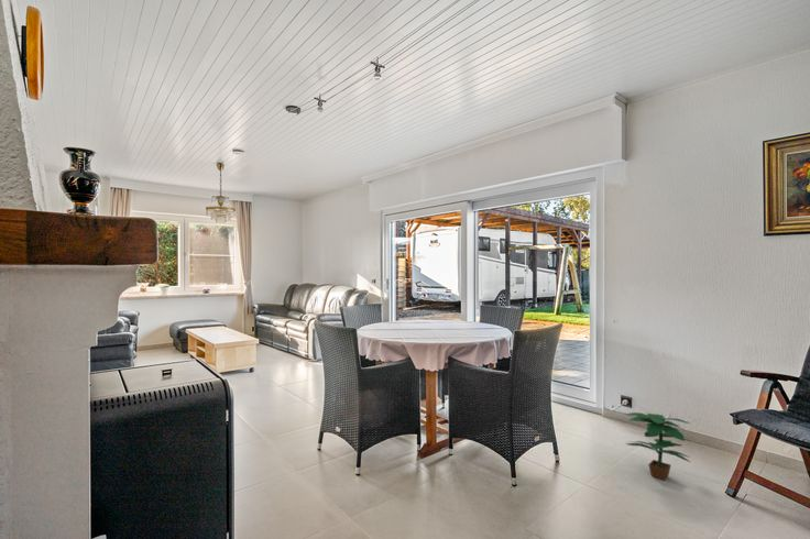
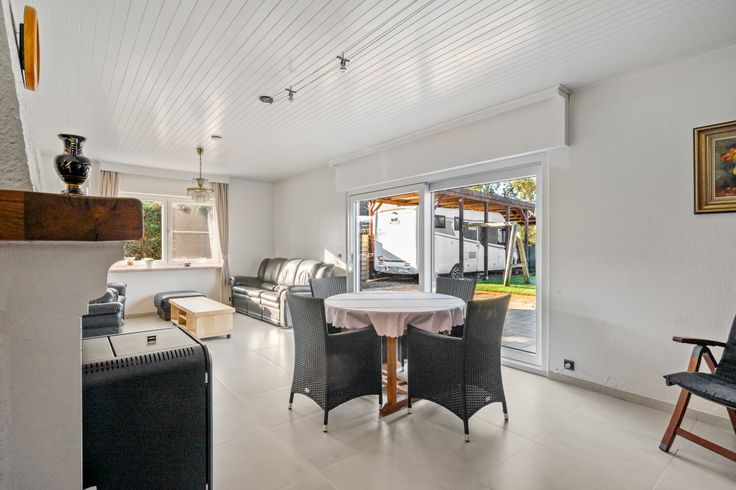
- potted plant [624,411,691,482]
